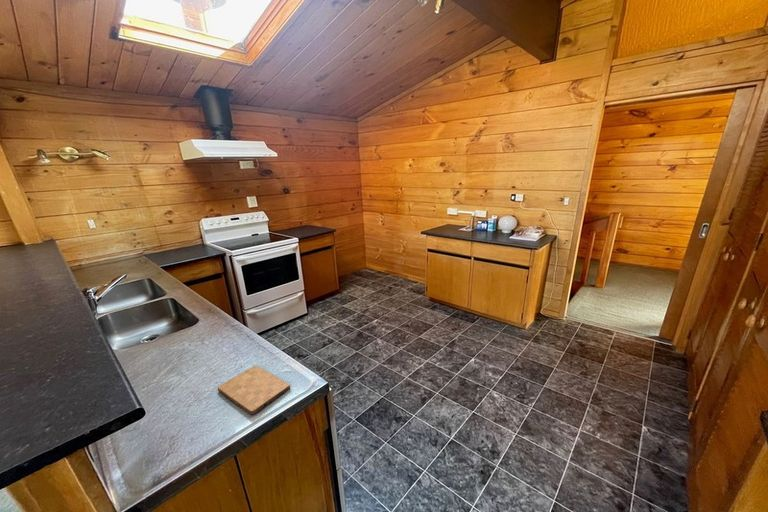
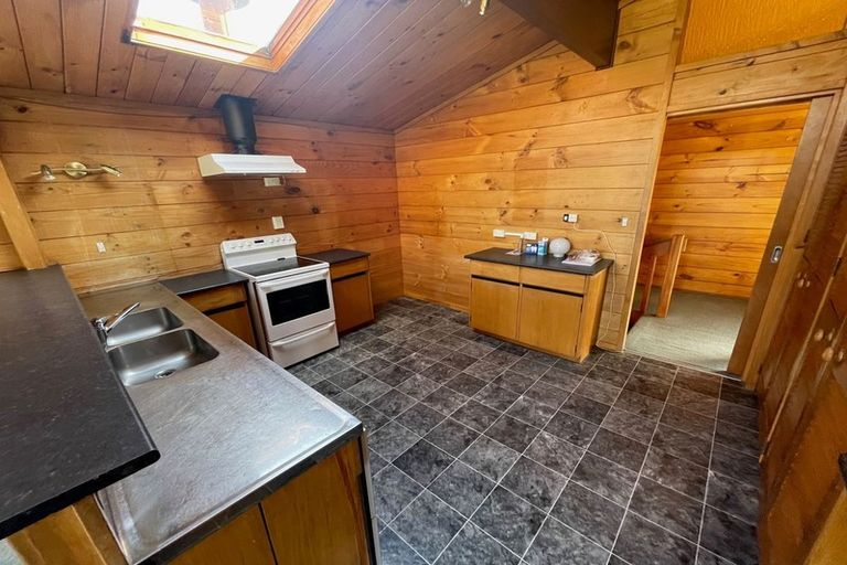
- cutting board [217,365,291,416]
